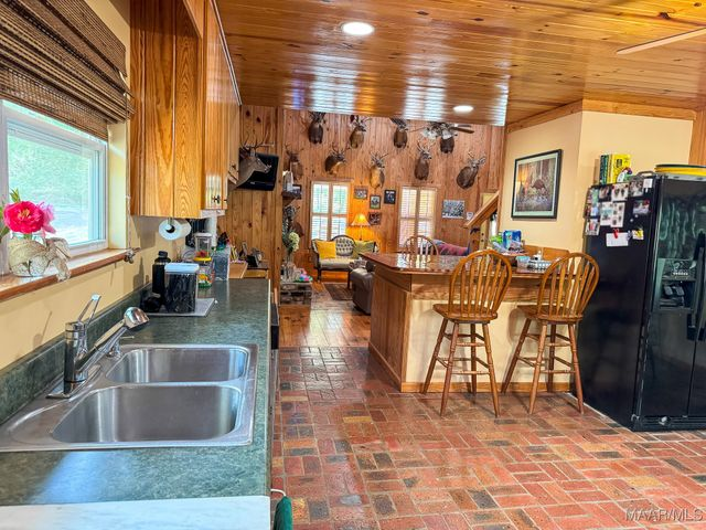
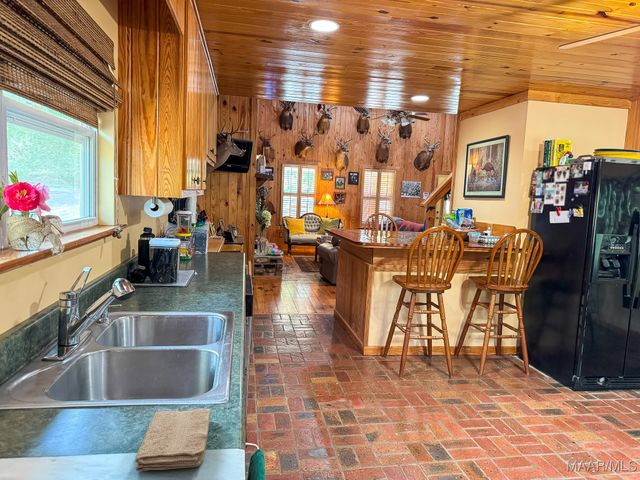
+ washcloth [134,408,211,472]
